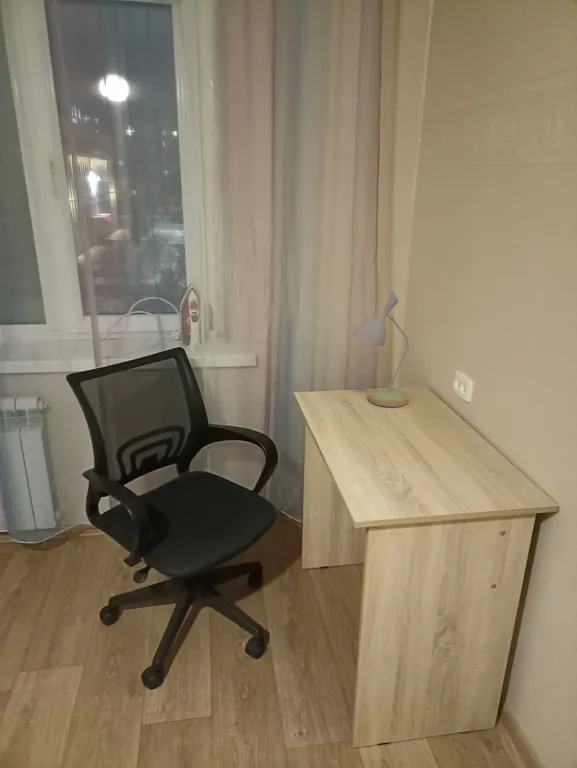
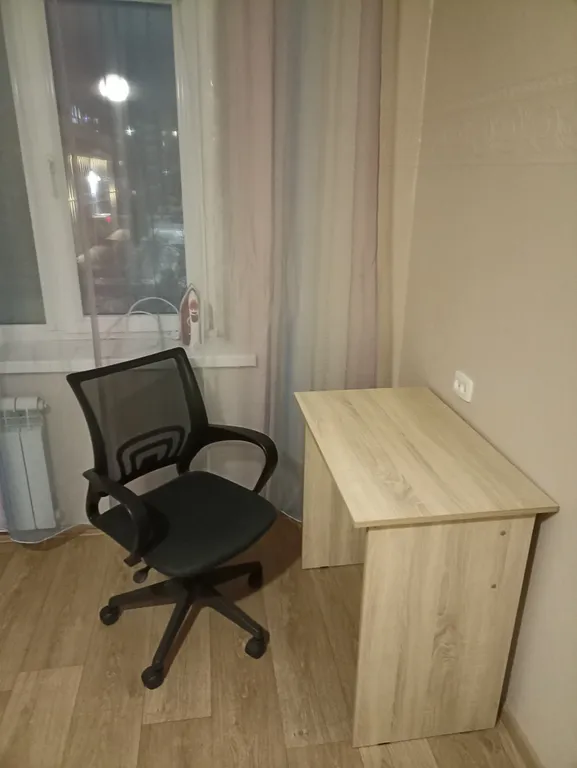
- desk lamp [351,290,410,408]
